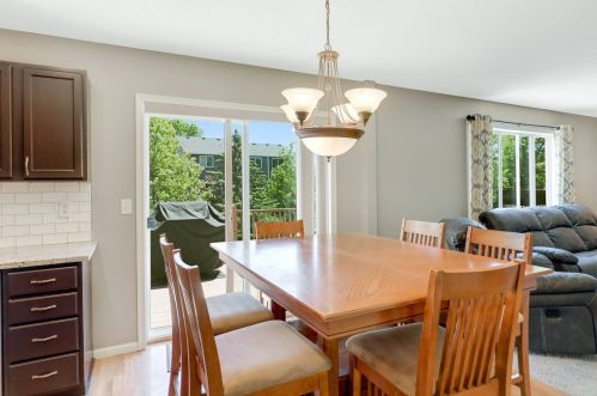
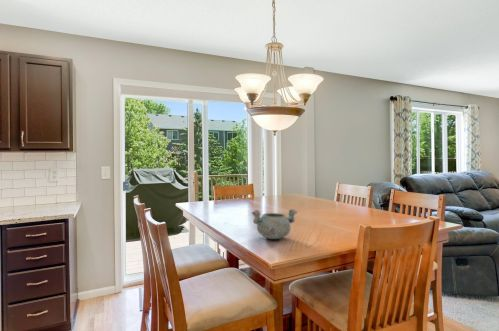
+ decorative bowl [251,208,298,240]
